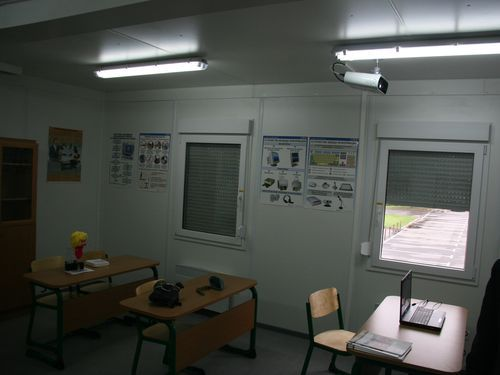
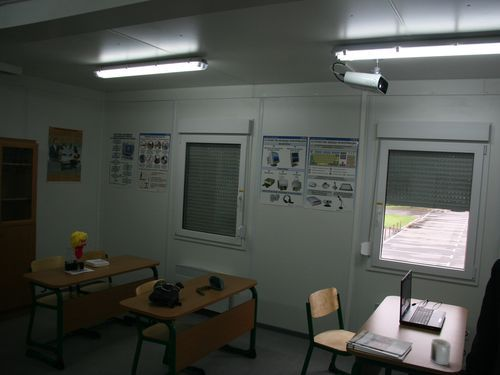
+ mug [429,338,452,366]
